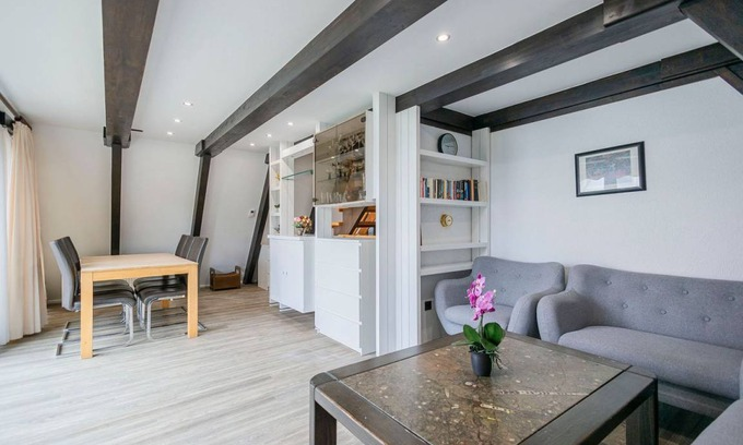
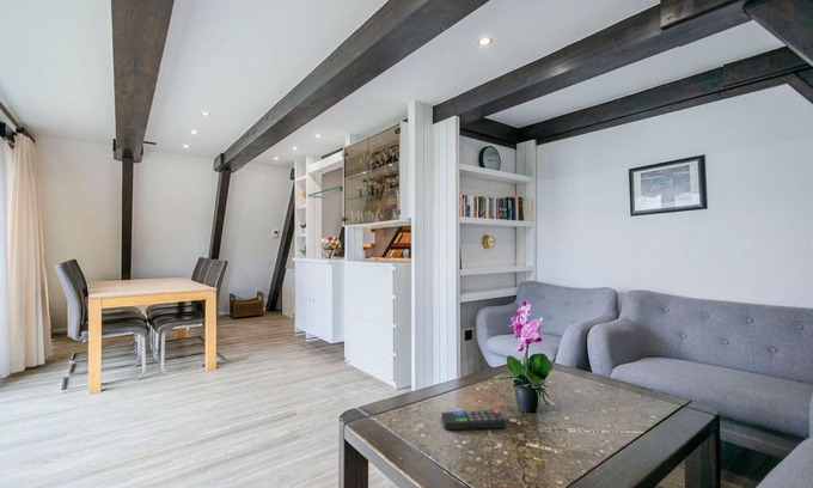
+ remote control [440,409,507,431]
